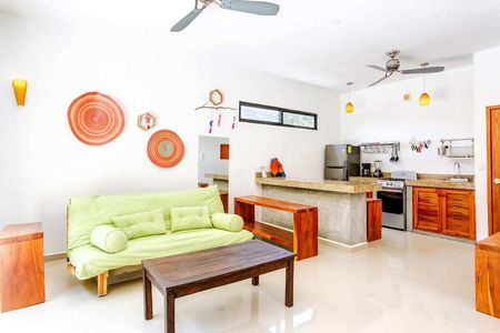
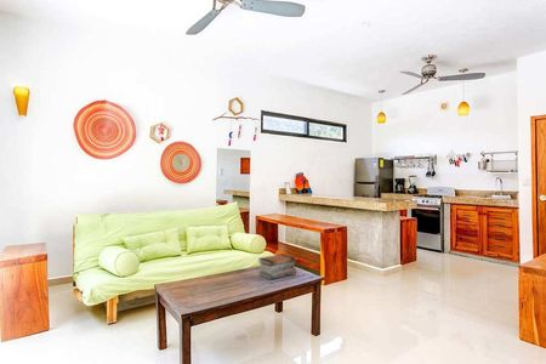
+ book stack [257,252,297,280]
